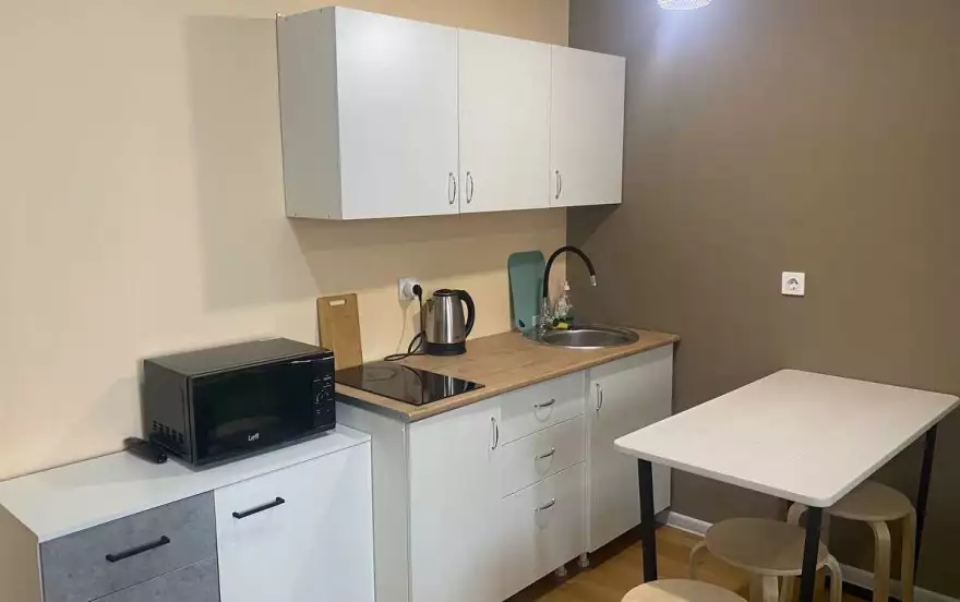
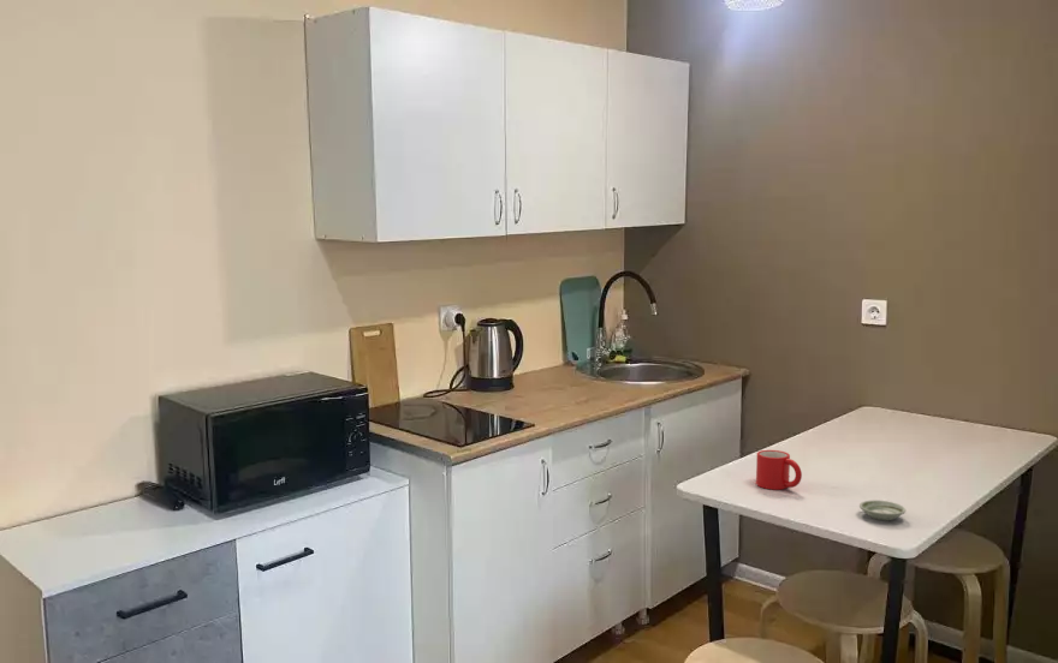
+ mug [755,449,803,490]
+ saucer [858,498,907,521]
